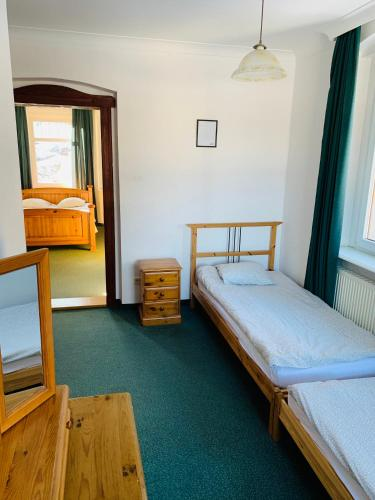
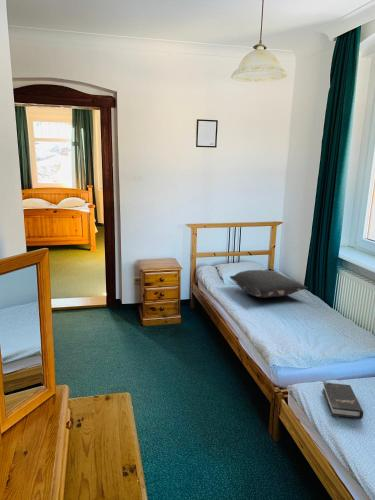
+ hardback book [322,381,364,420]
+ pillow [229,269,308,298]
